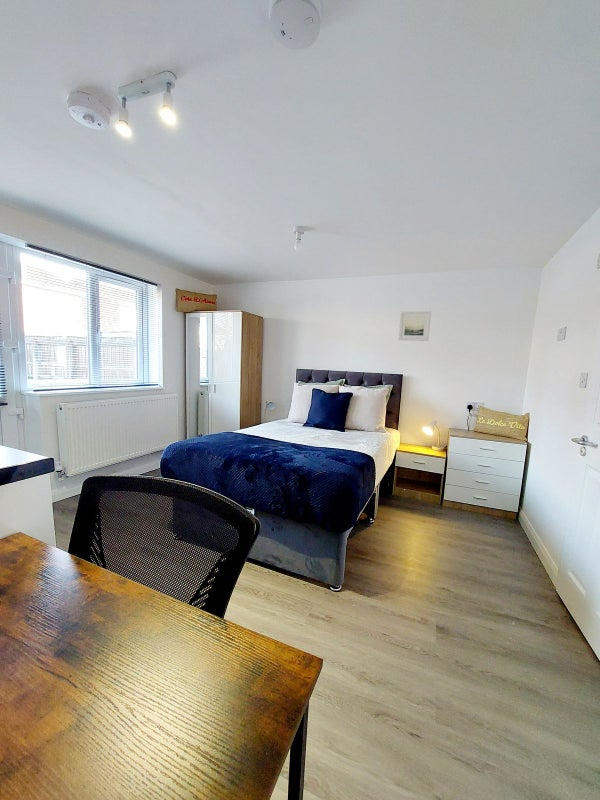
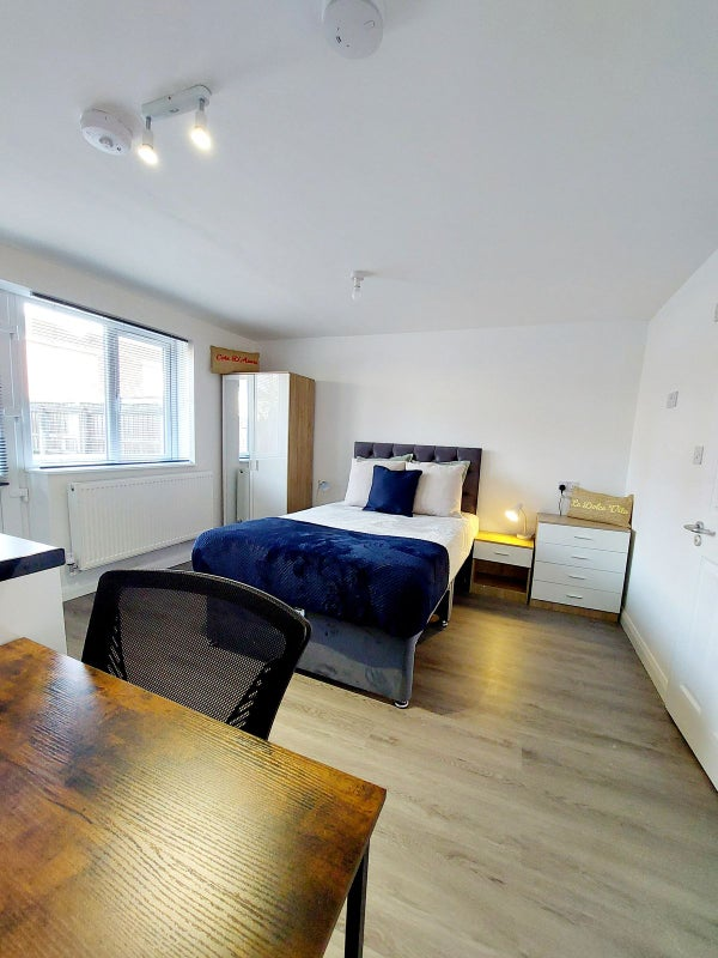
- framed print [398,310,432,342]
